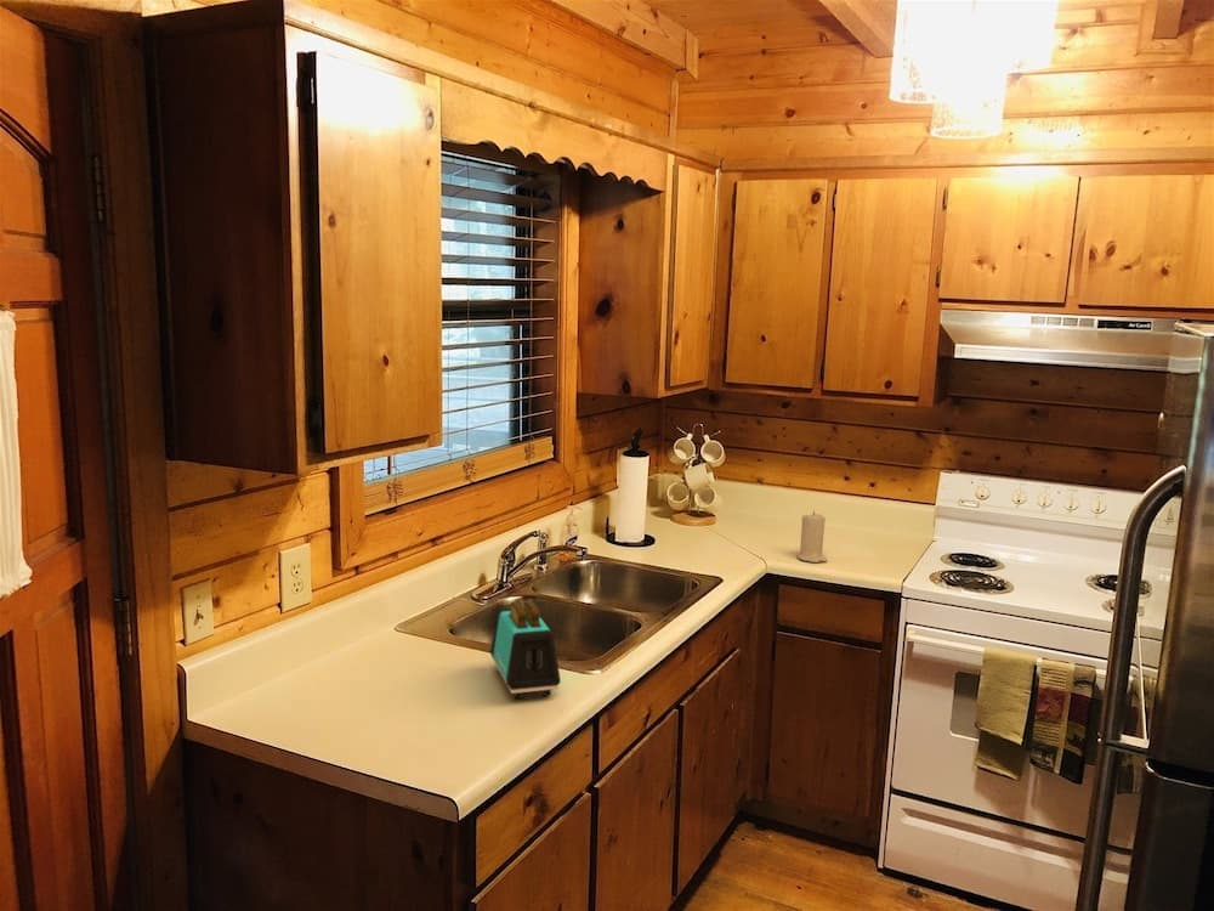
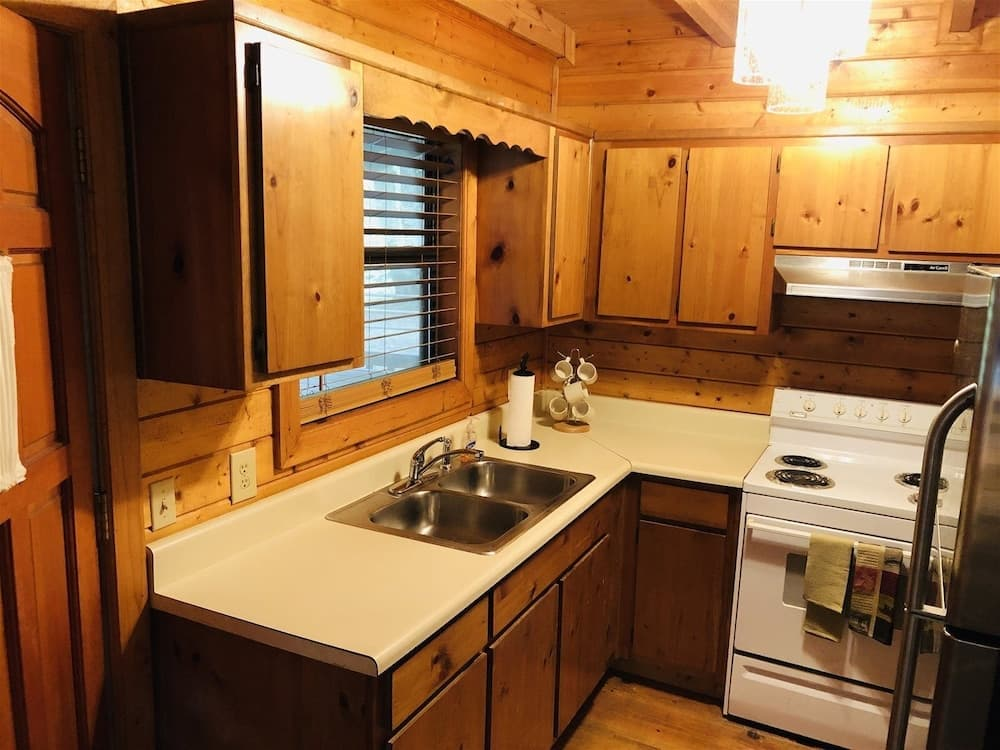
- toaster [489,600,562,700]
- candle [795,510,828,564]
